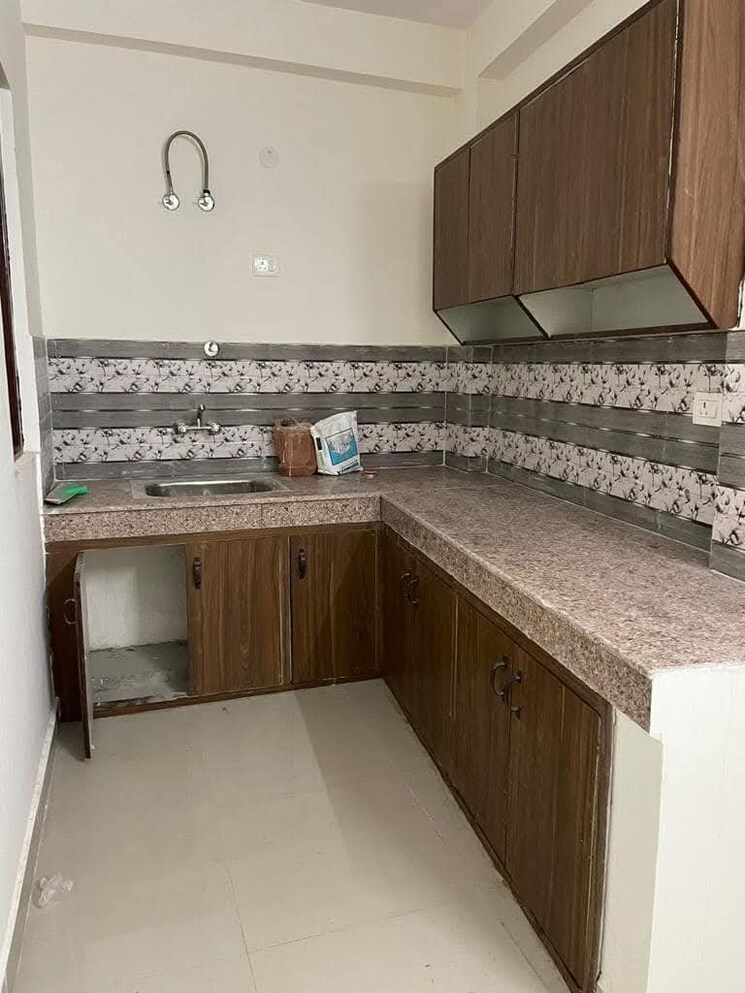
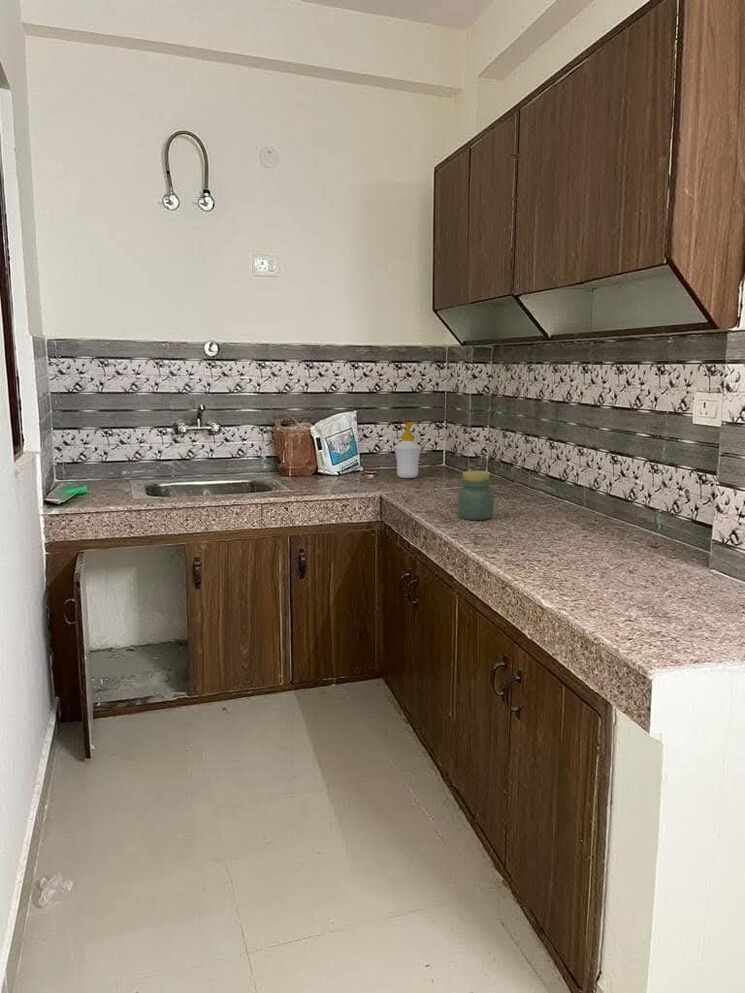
+ jar [457,470,495,521]
+ soap bottle [393,421,423,479]
